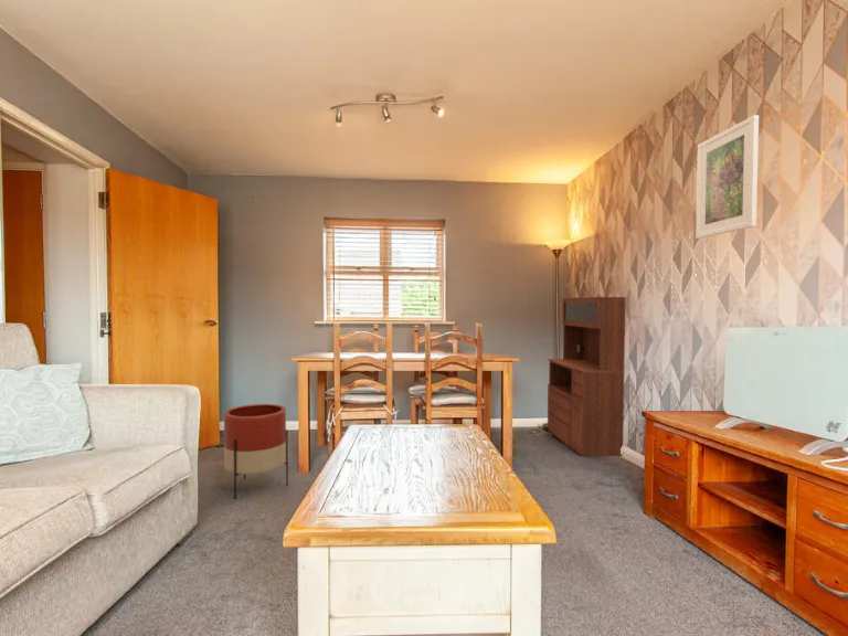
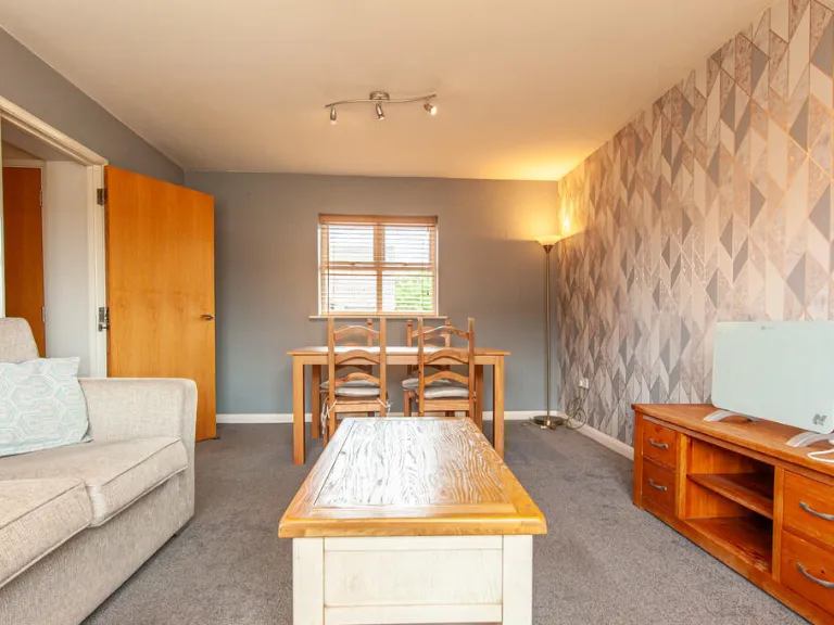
- shelving unit [547,296,626,458]
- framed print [695,114,760,240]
- planter [223,403,289,500]
